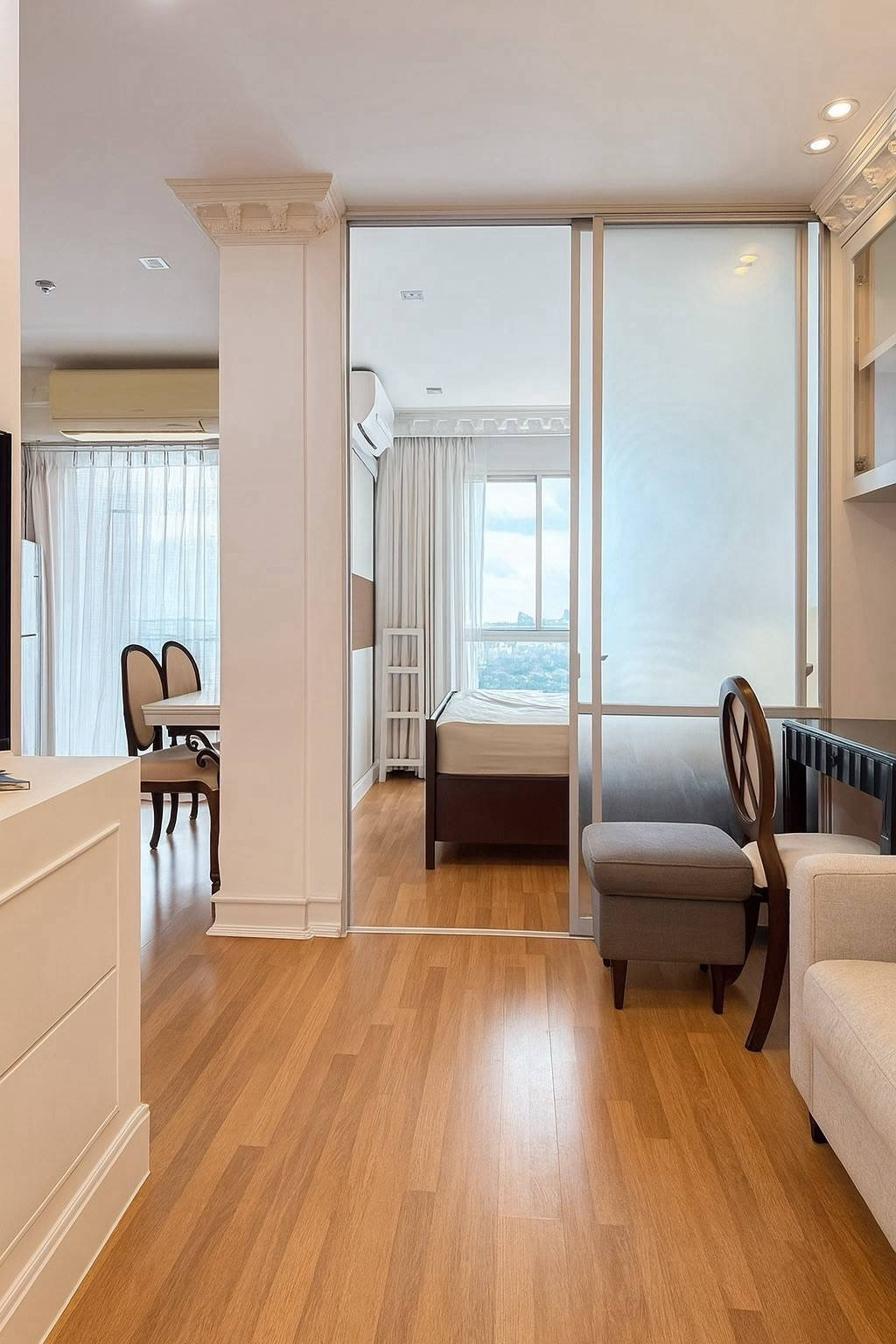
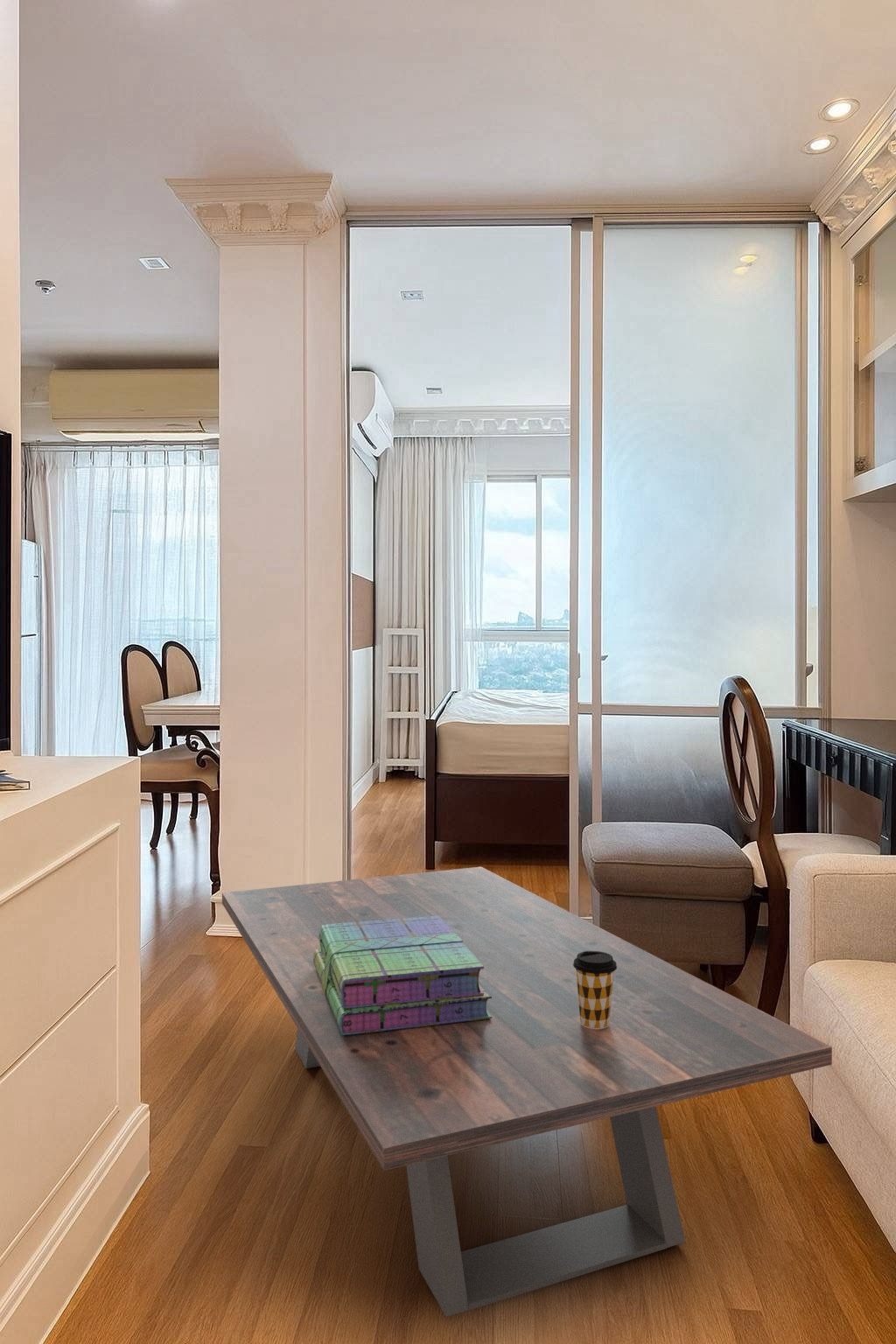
+ coffee table [221,866,833,1318]
+ coffee cup [573,951,617,1029]
+ stack of books [313,916,492,1035]
